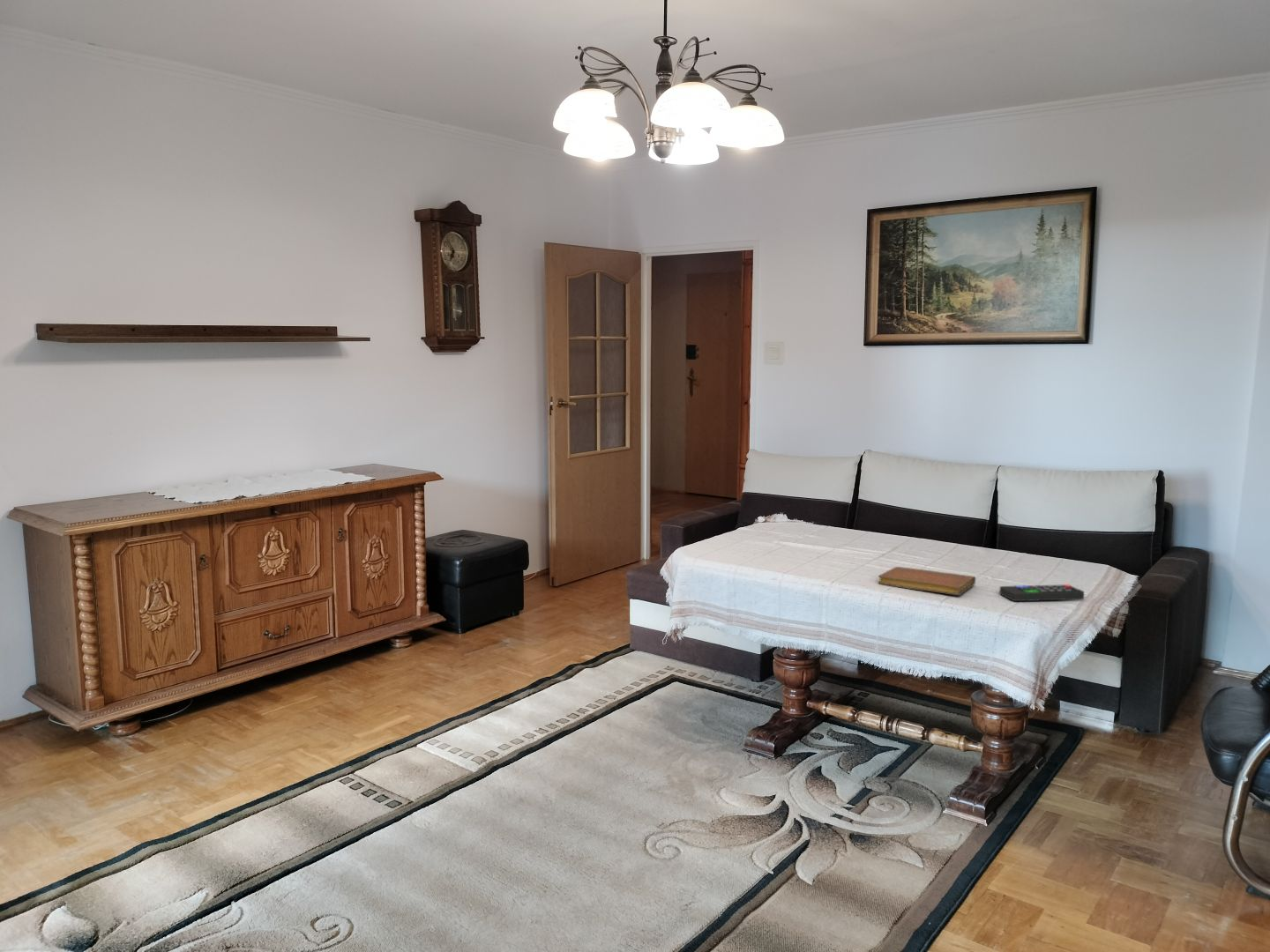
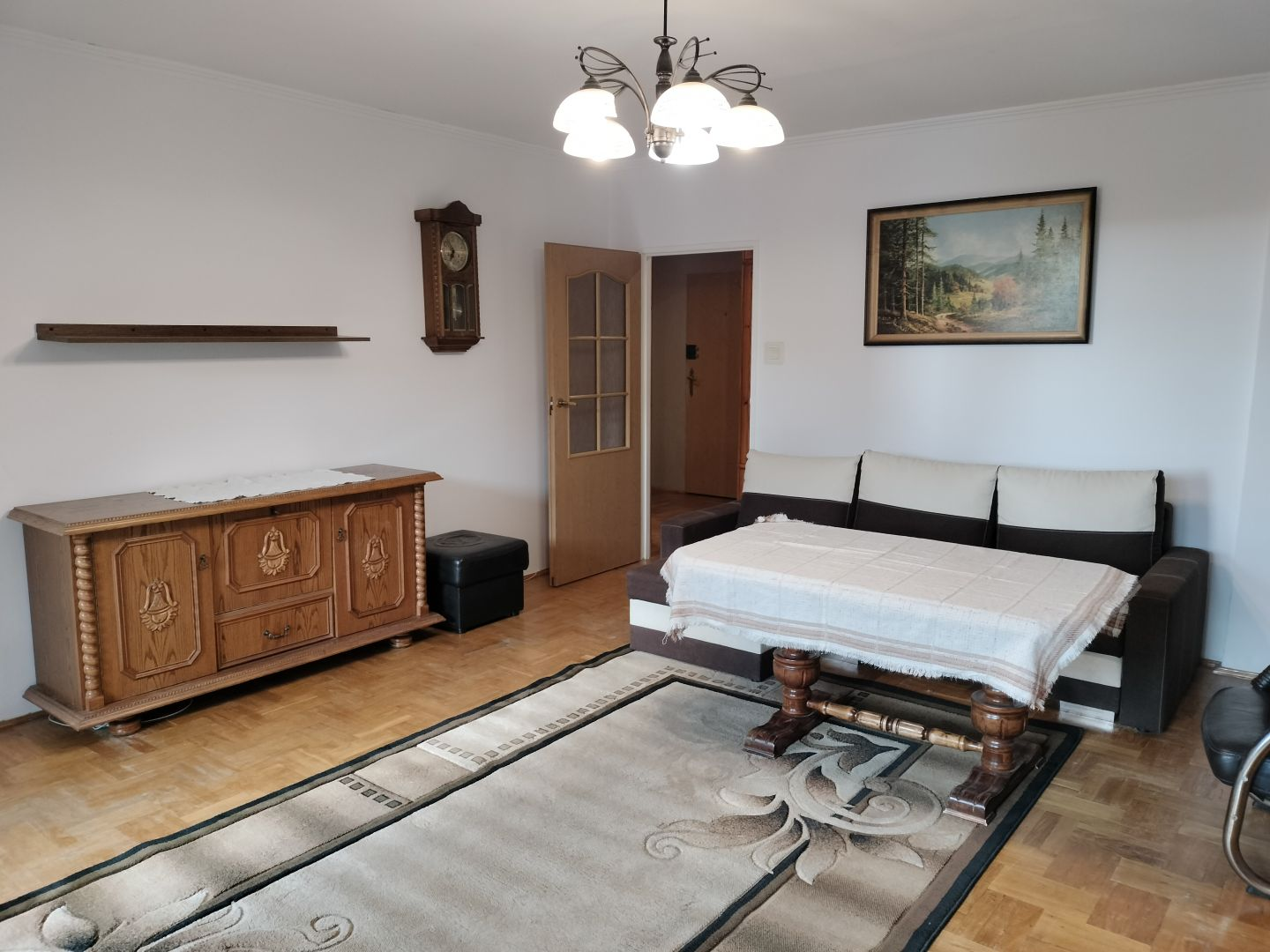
- remote control [998,584,1085,602]
- notebook [878,566,976,596]
